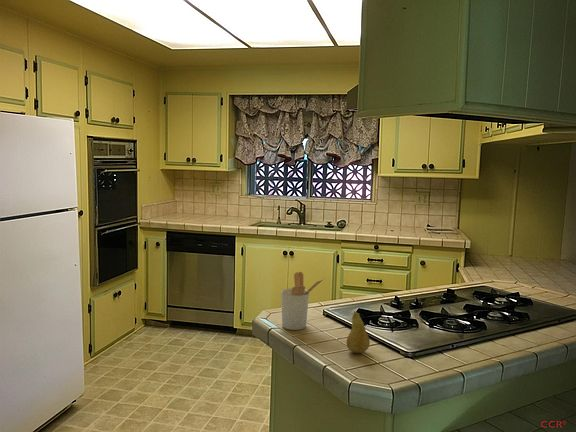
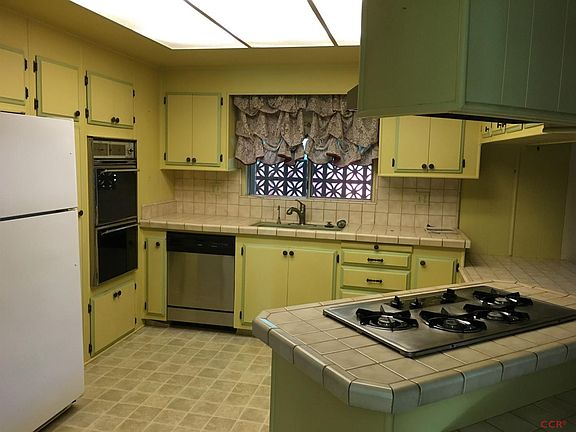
- fruit [346,310,371,354]
- utensil holder [280,271,325,331]
